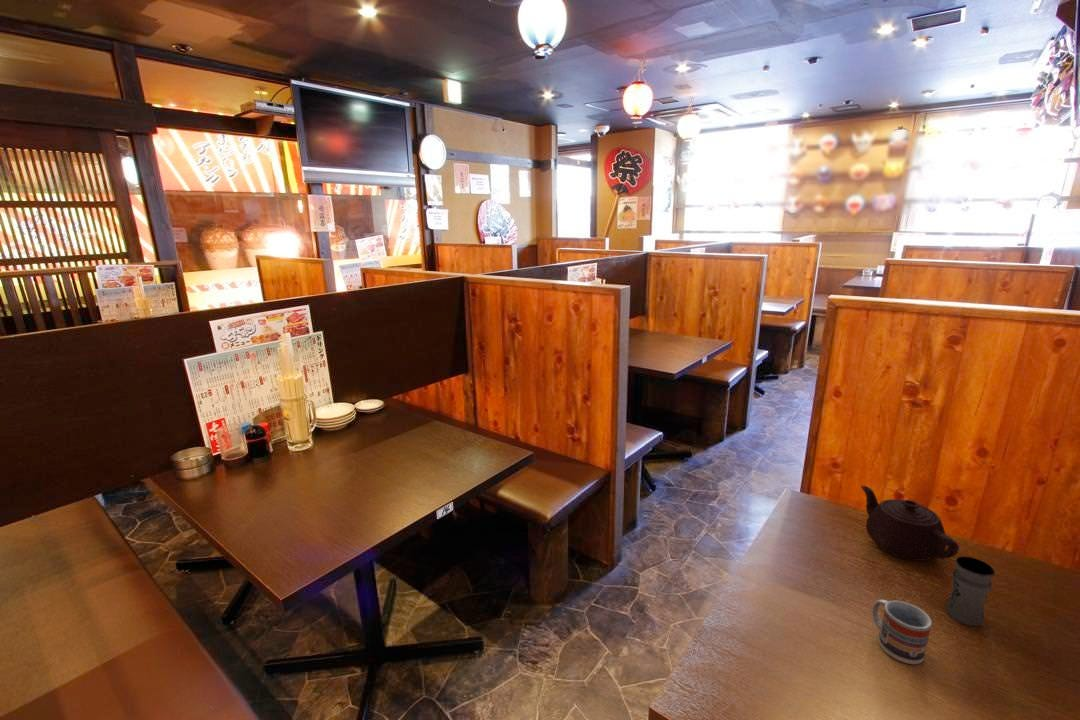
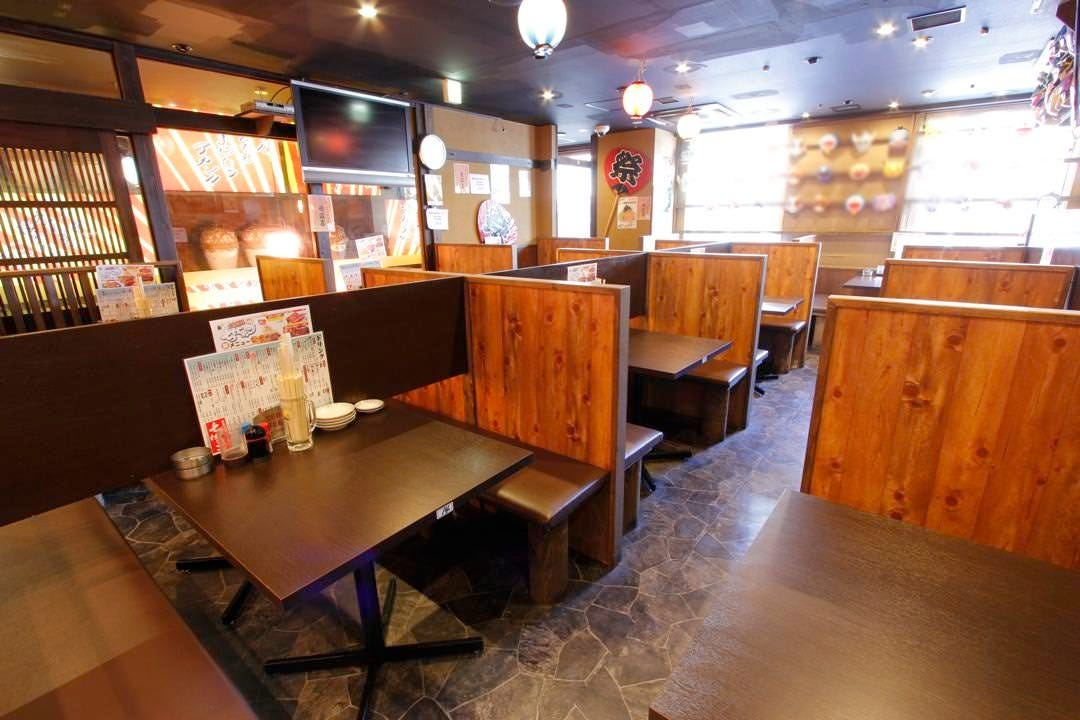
- cup [871,599,933,665]
- jar [945,556,996,627]
- teapot [860,485,960,562]
